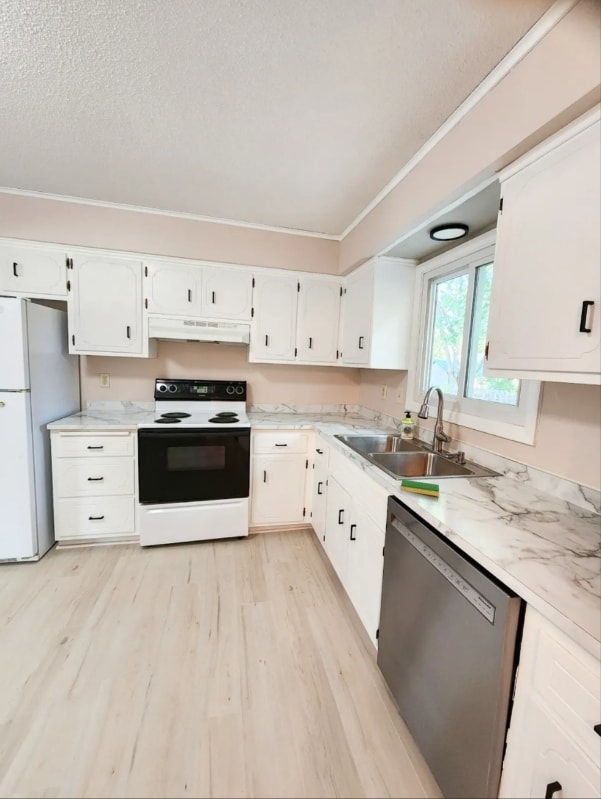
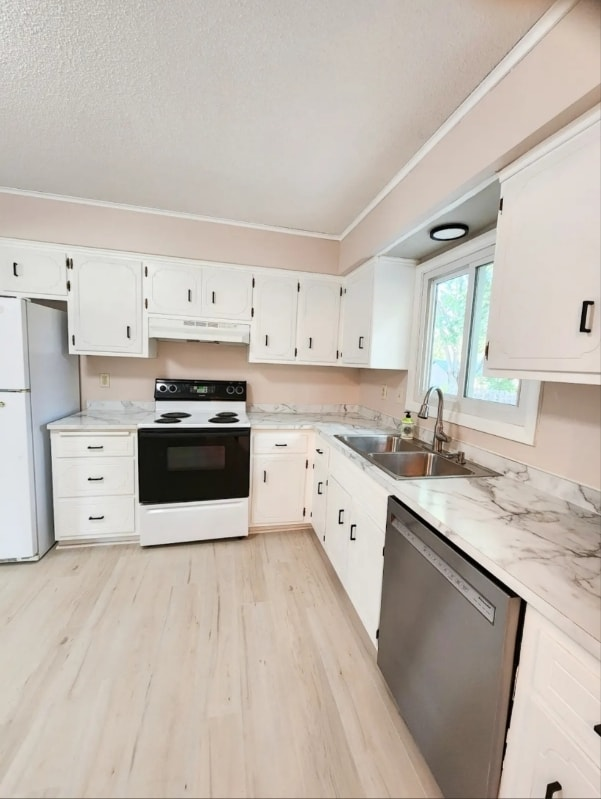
- dish sponge [400,479,440,497]
